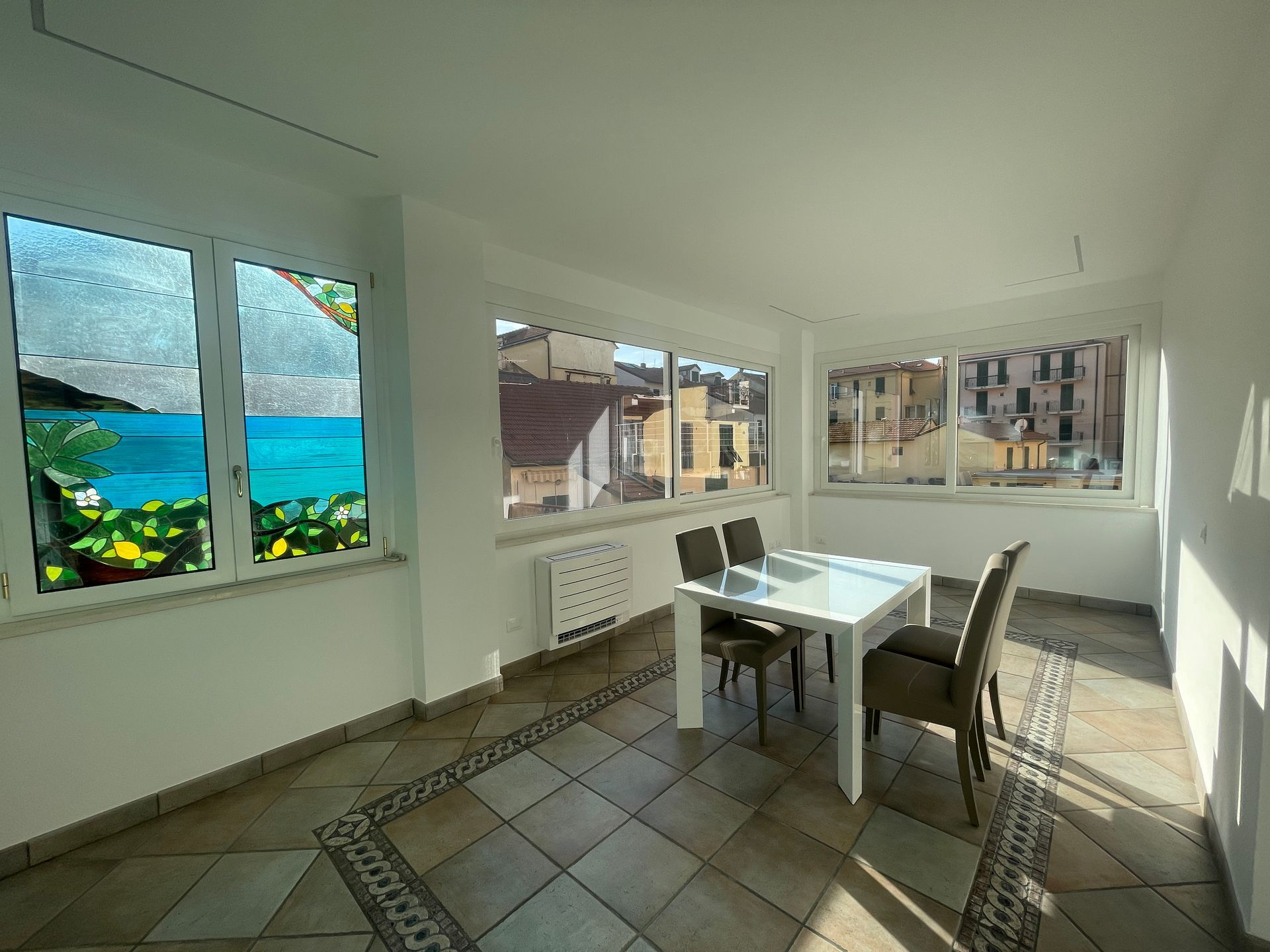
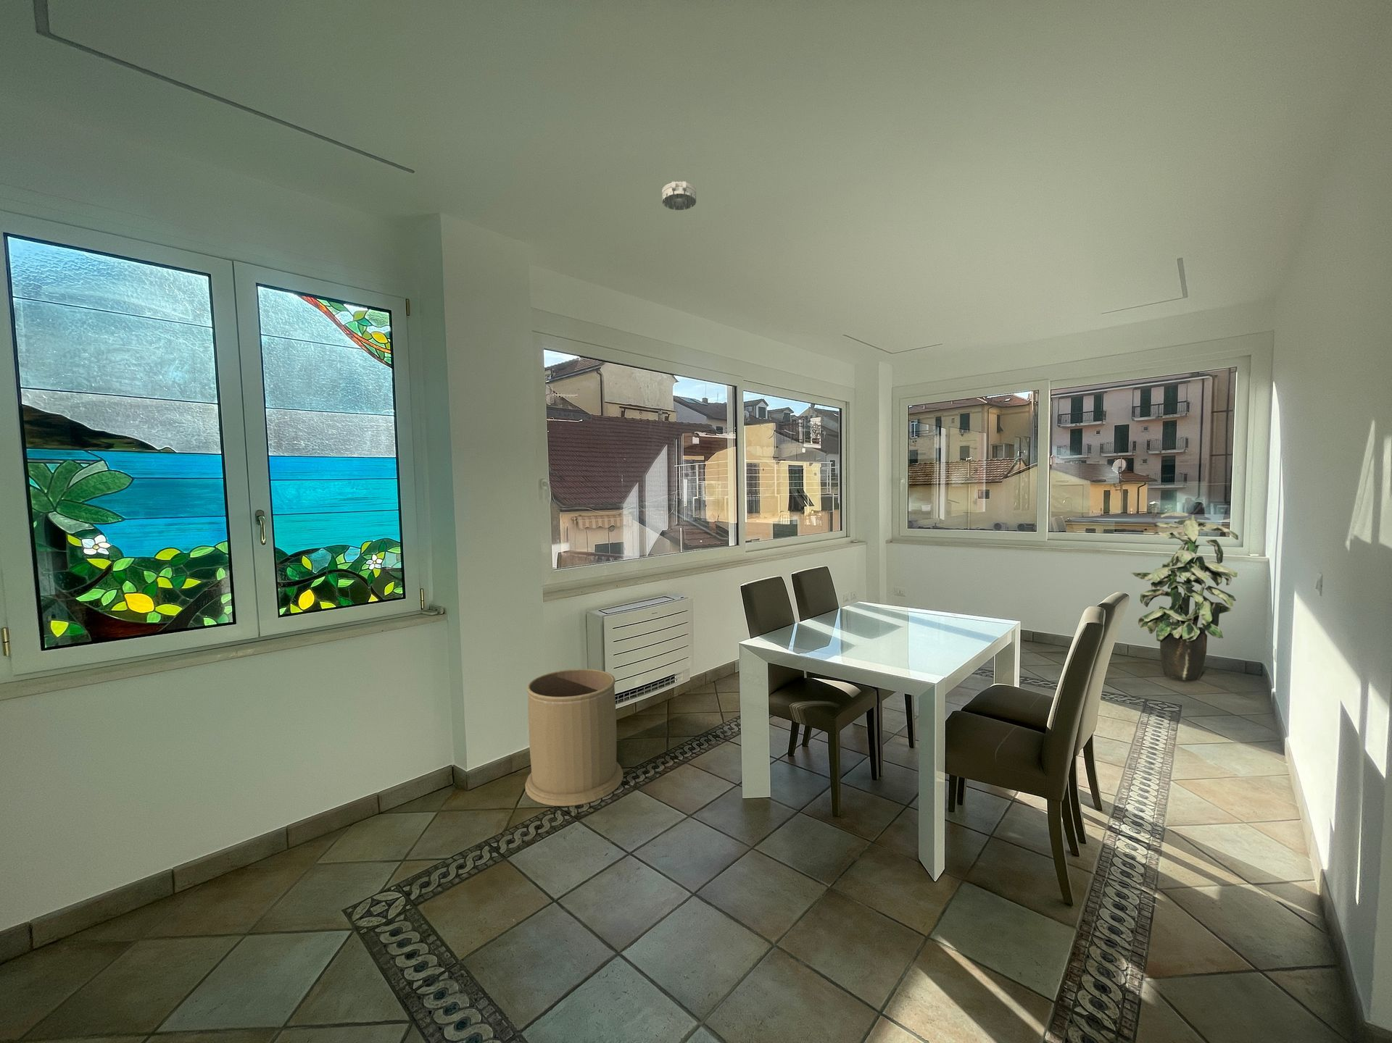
+ smoke detector [661,181,697,210]
+ indoor plant [1130,512,1239,680]
+ trash can [525,668,625,806]
